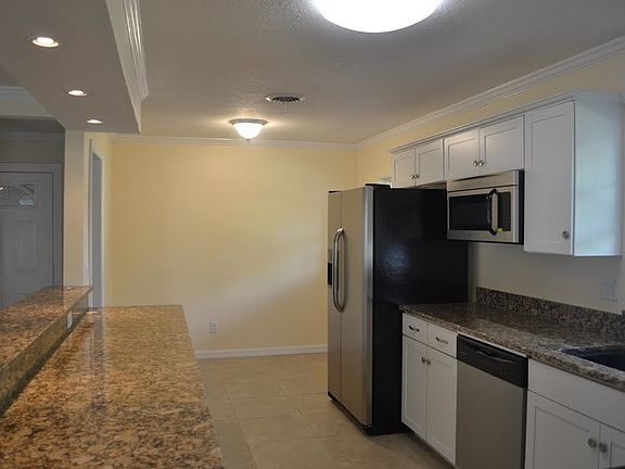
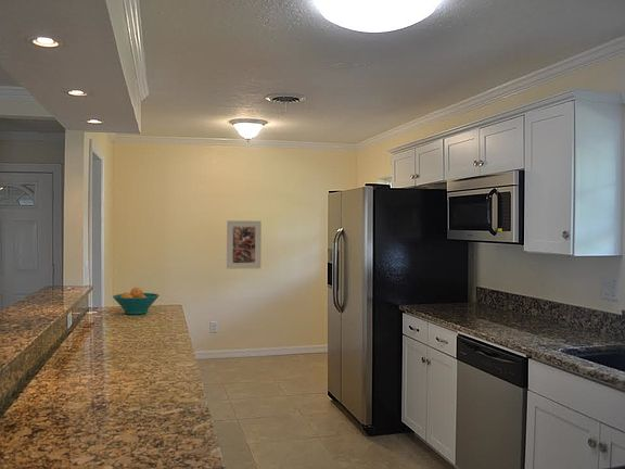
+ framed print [226,219,263,270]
+ fruit bowl [112,287,161,316]
